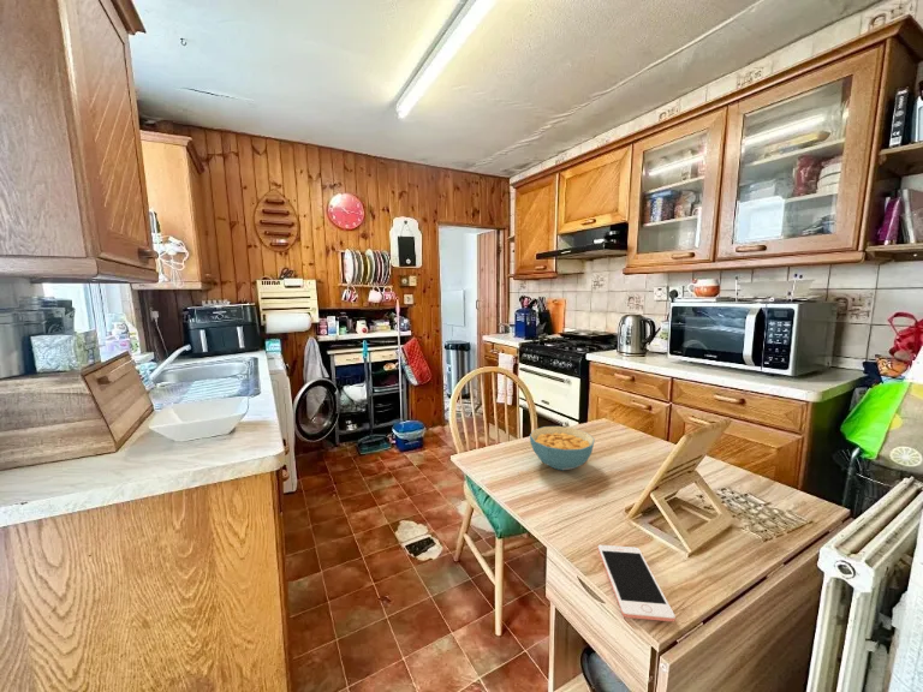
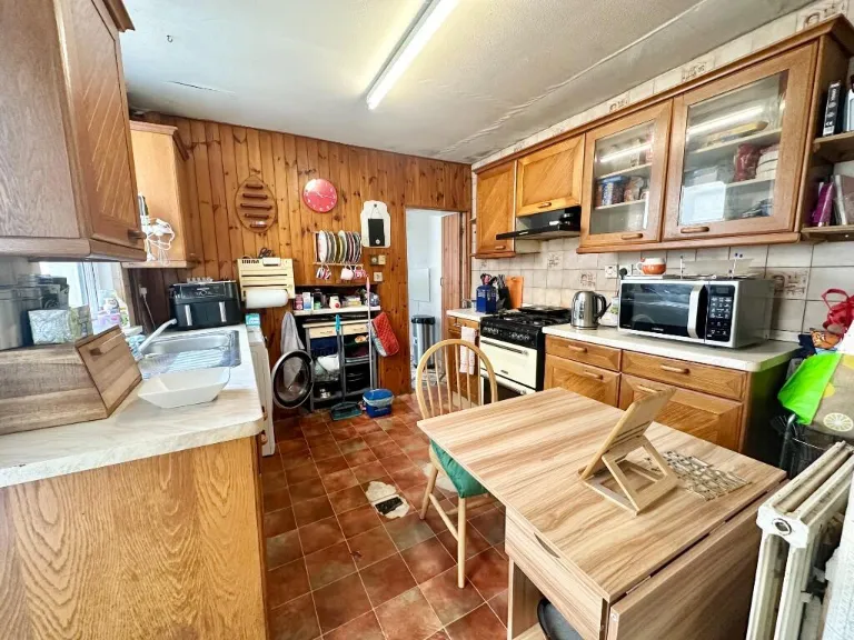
- cereal bowl [529,425,596,471]
- cell phone [597,544,677,622]
